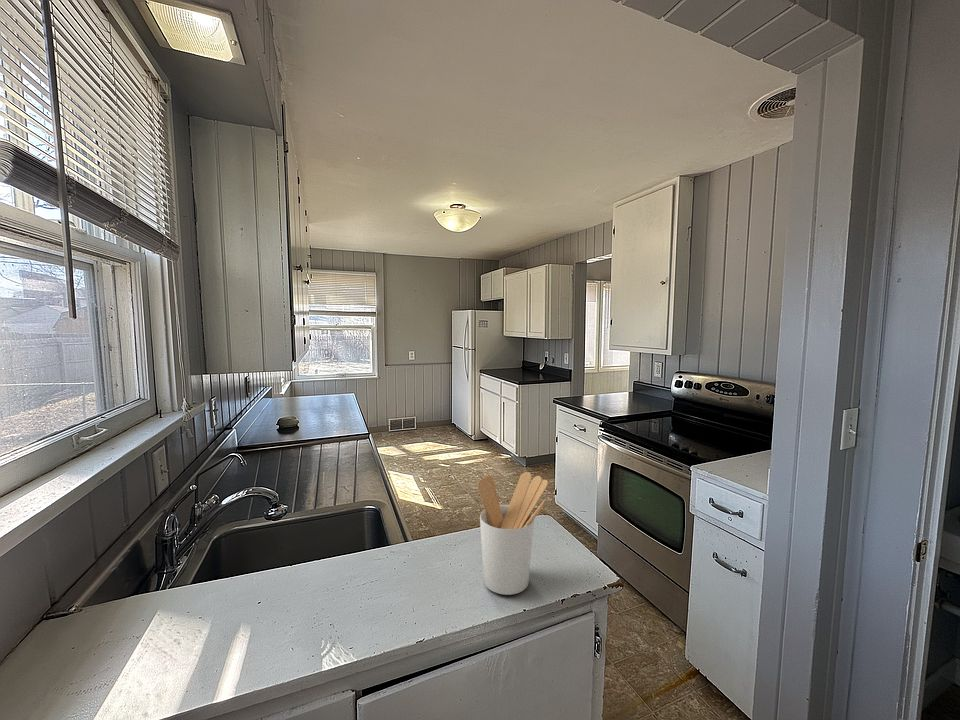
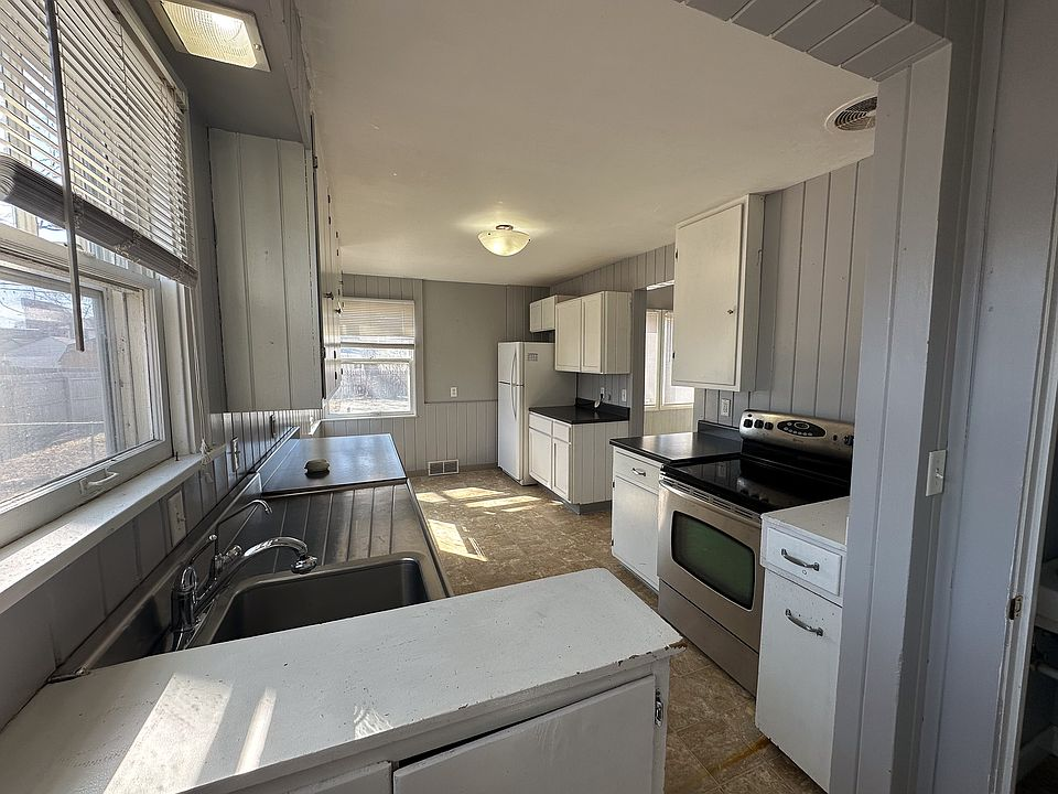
- utensil holder [477,471,549,596]
